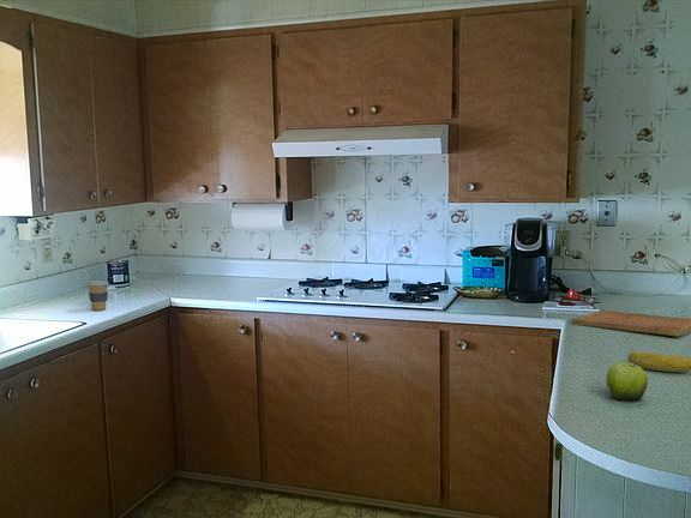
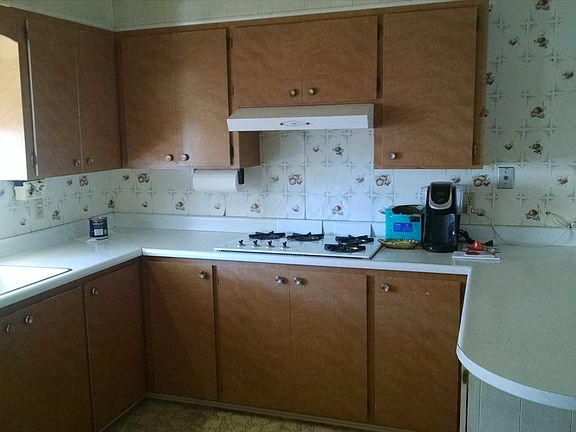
- cutting board [570,309,691,337]
- fruit [606,361,649,402]
- banana [627,350,691,373]
- coffee cup [85,279,110,312]
